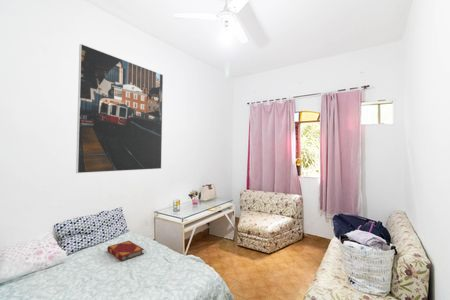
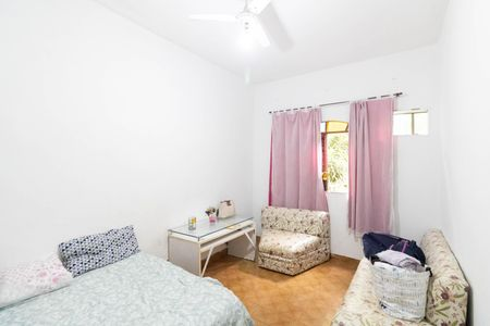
- hardback book [106,240,145,262]
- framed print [75,43,164,174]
